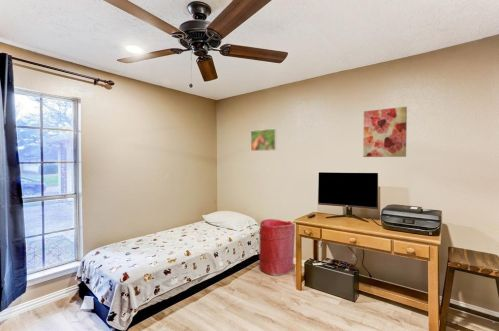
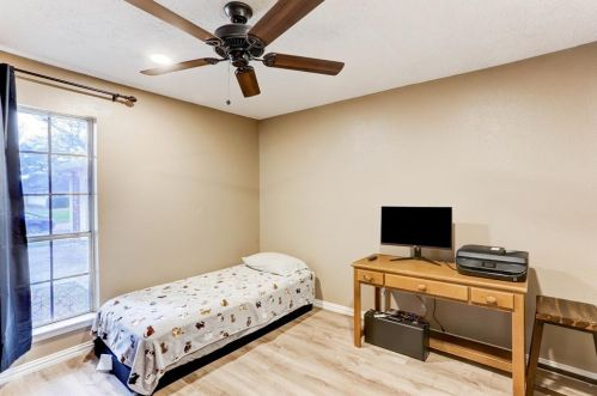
- laundry hamper [258,218,296,277]
- wall art [362,106,408,158]
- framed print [250,128,278,152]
